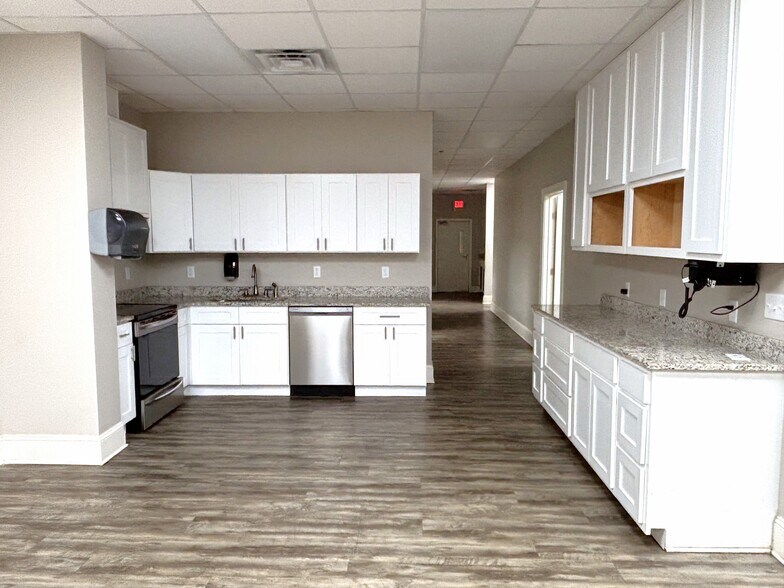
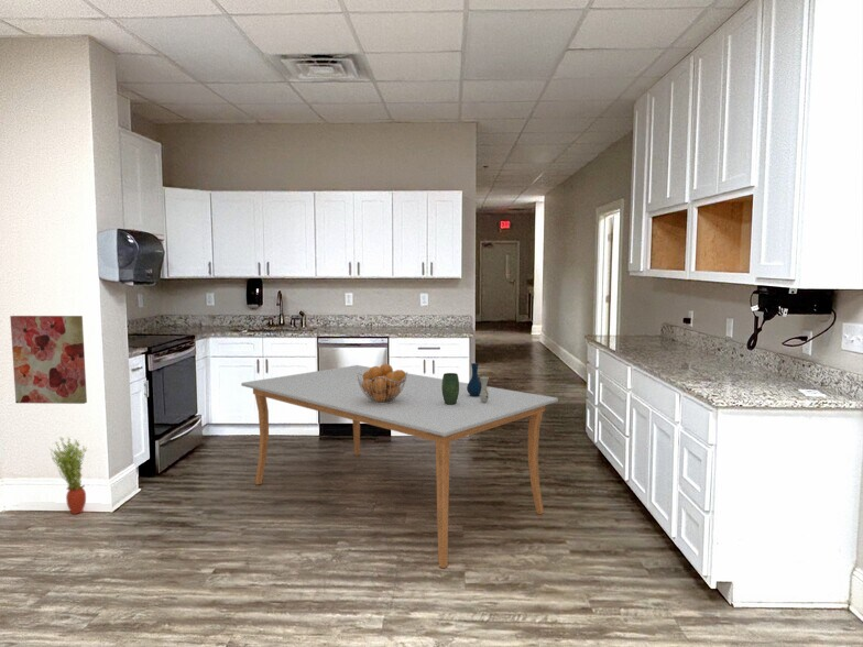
+ dining table [240,364,559,569]
+ wall art [9,315,88,405]
+ potted plant [48,436,88,515]
+ fruit basket [357,363,408,404]
+ vase [441,362,490,405]
